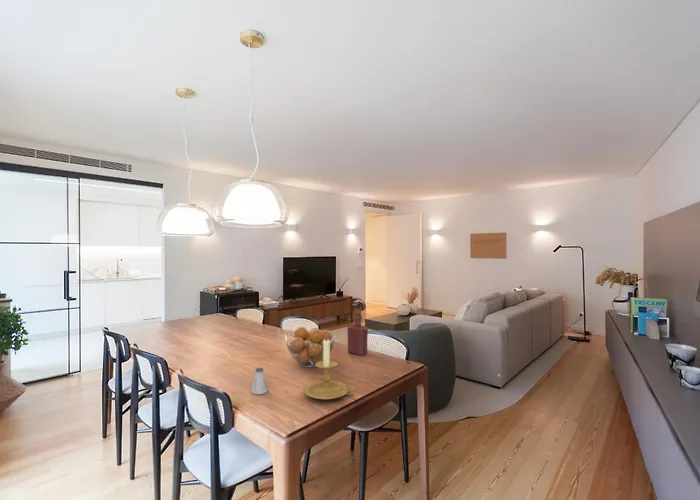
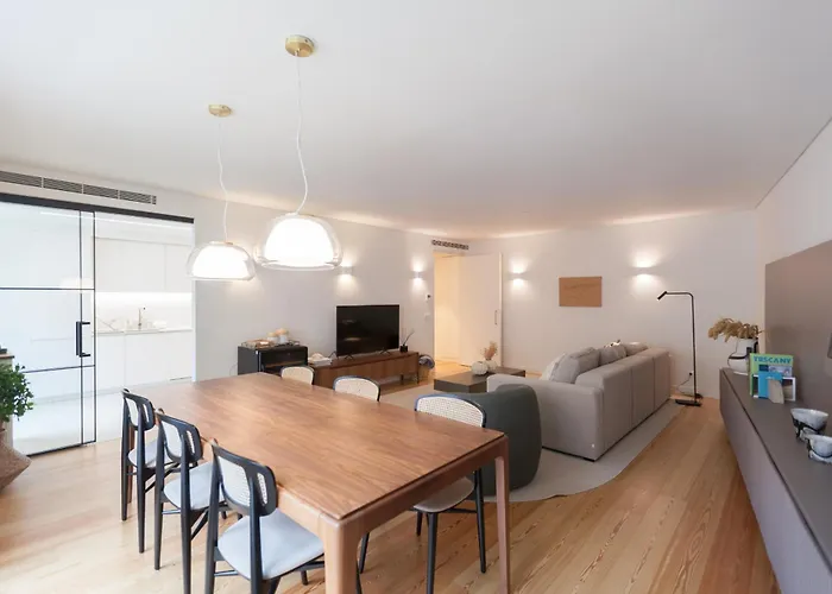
- fruit basket [284,326,336,368]
- candle holder [302,339,358,401]
- saltshaker [250,367,269,395]
- bottle [346,312,369,357]
